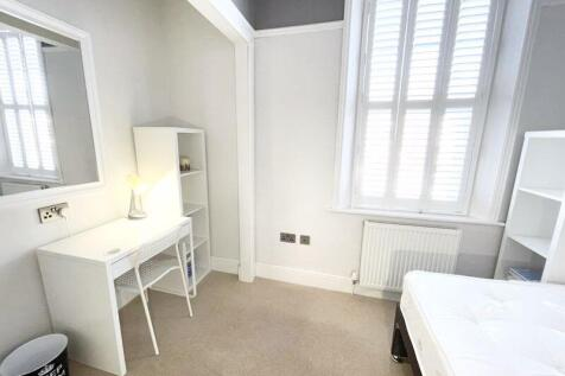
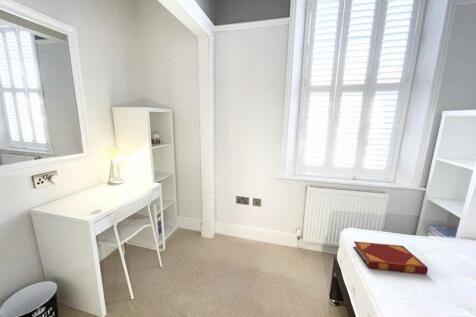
+ hardback book [352,240,429,275]
